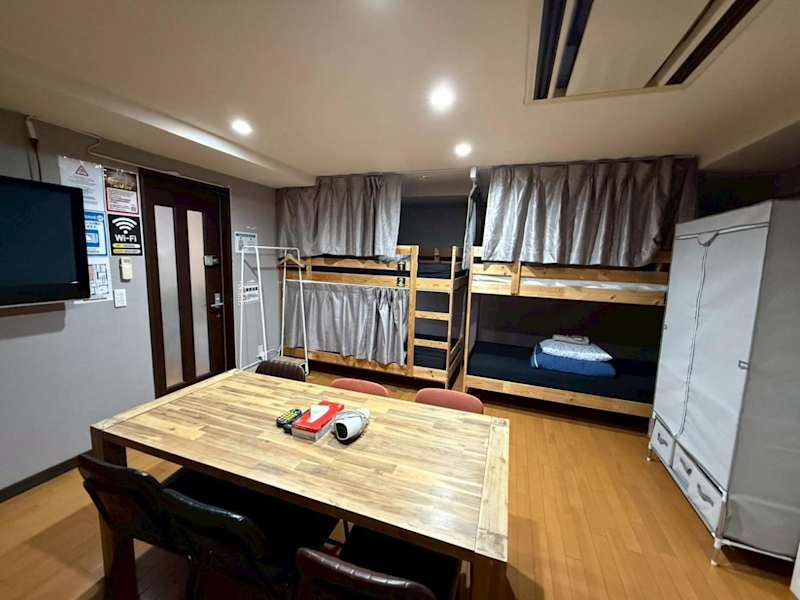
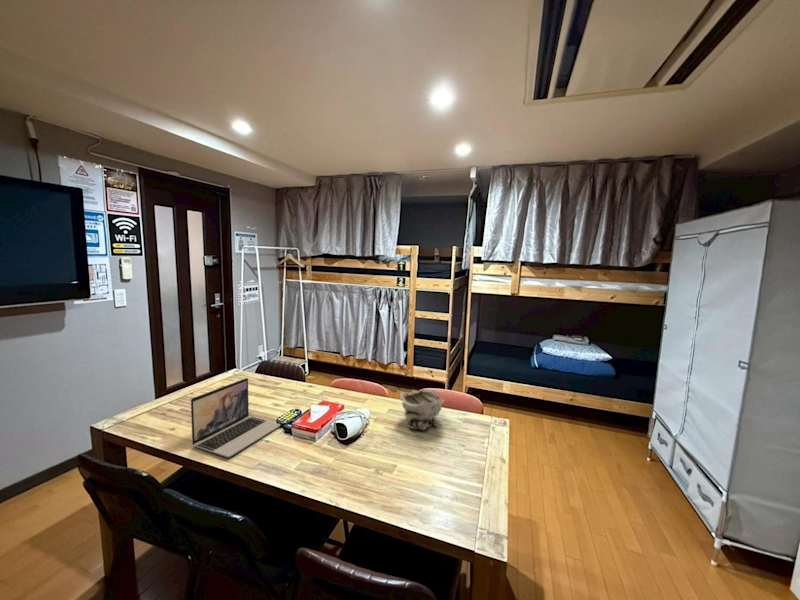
+ laptop [190,377,281,458]
+ bowl [399,388,445,431]
